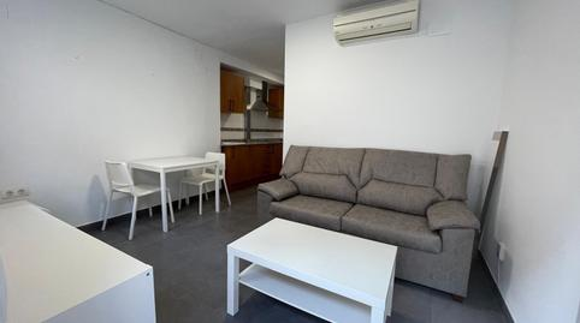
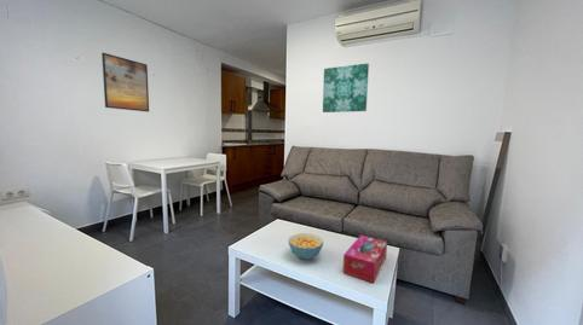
+ wall art [322,63,370,114]
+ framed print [100,52,150,112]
+ cereal bowl [287,232,324,261]
+ tissue box [342,234,388,284]
